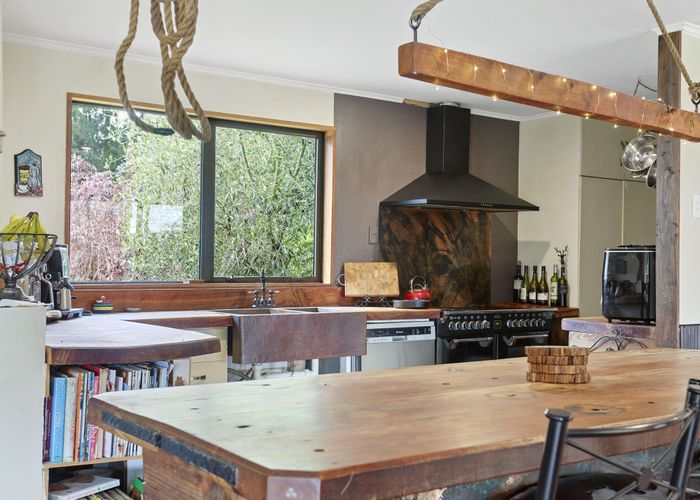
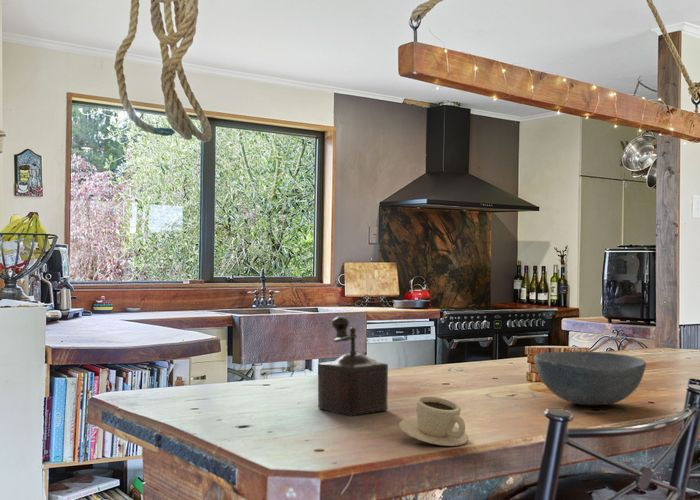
+ cup [398,396,469,447]
+ pepper mill [317,315,389,417]
+ bowl [533,350,647,406]
